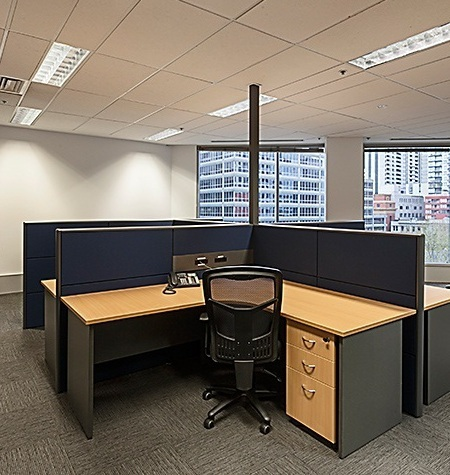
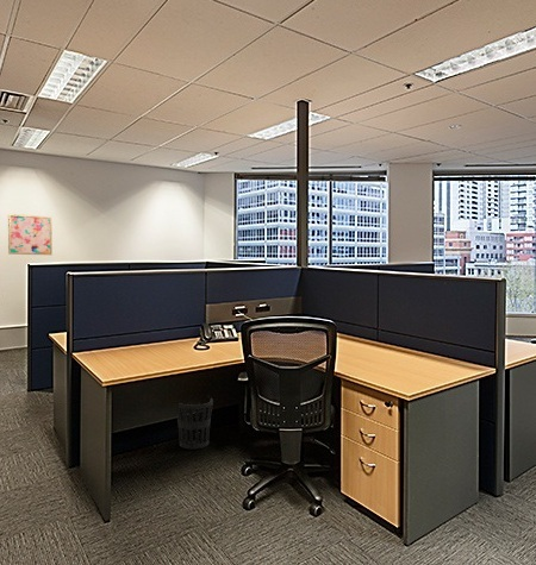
+ wastebasket [176,397,214,451]
+ wall art [7,213,54,256]
